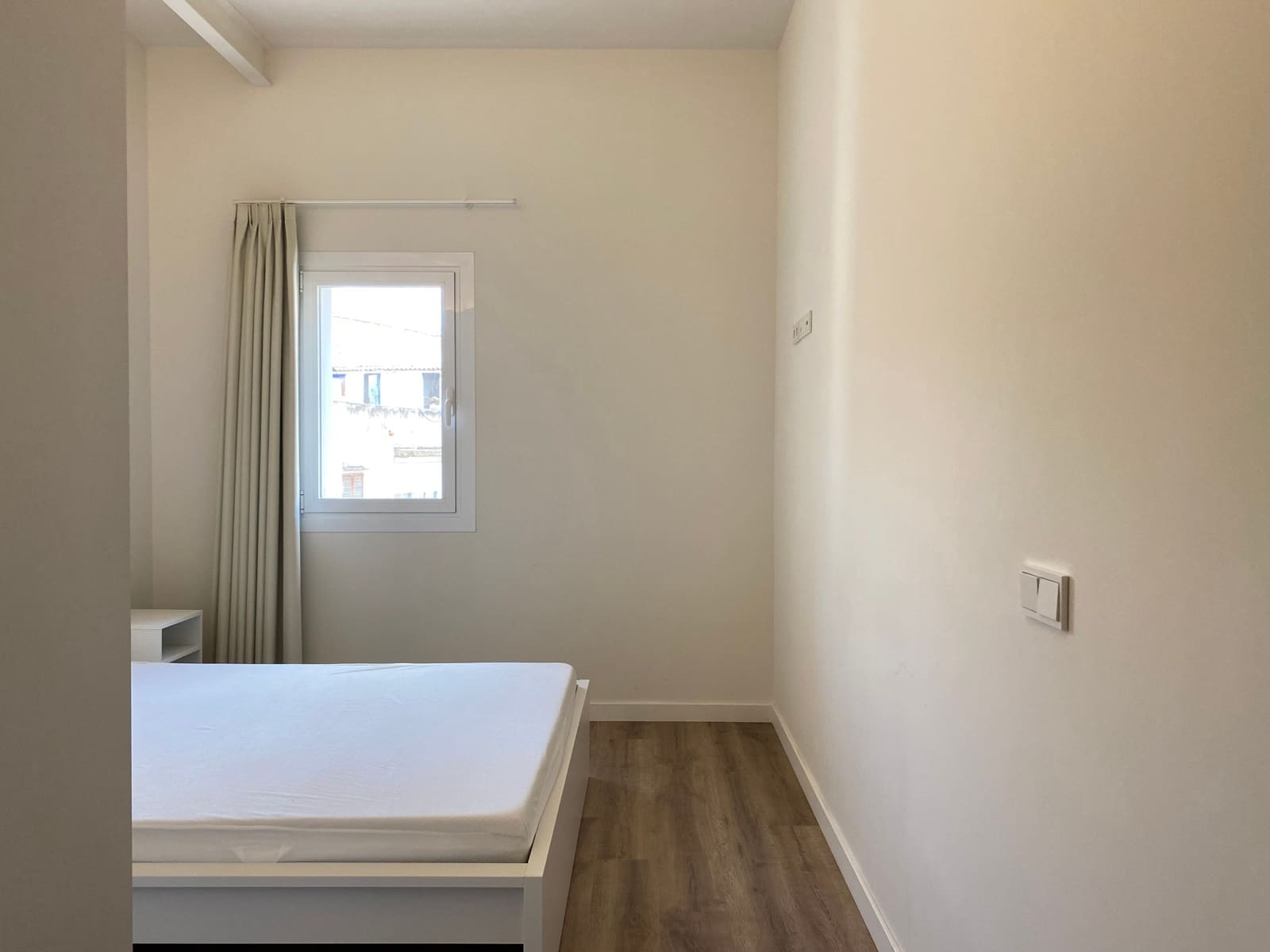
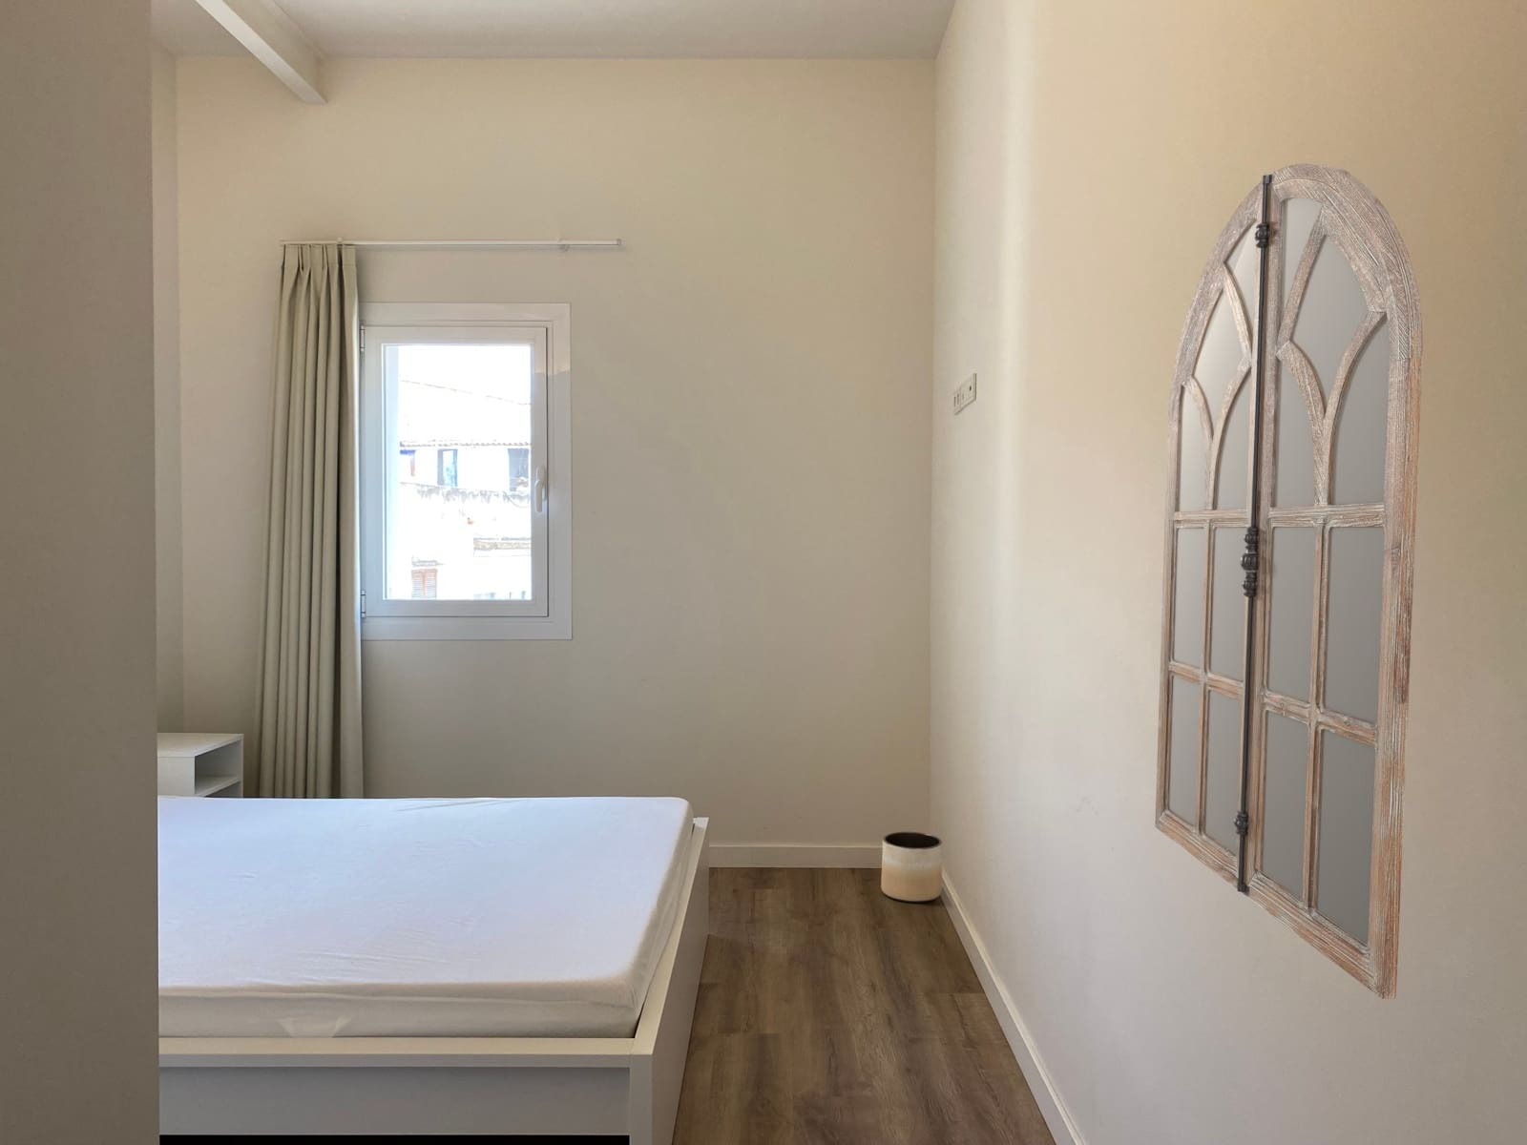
+ planter [880,831,943,903]
+ home mirror [1154,162,1424,999]
